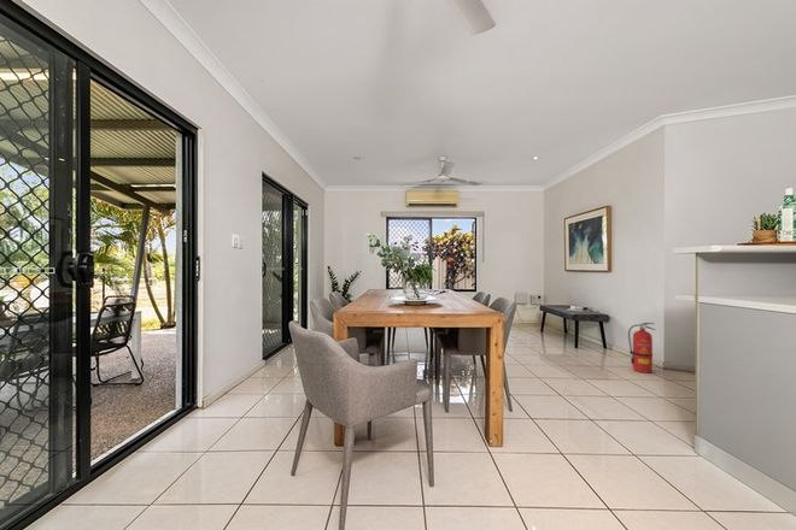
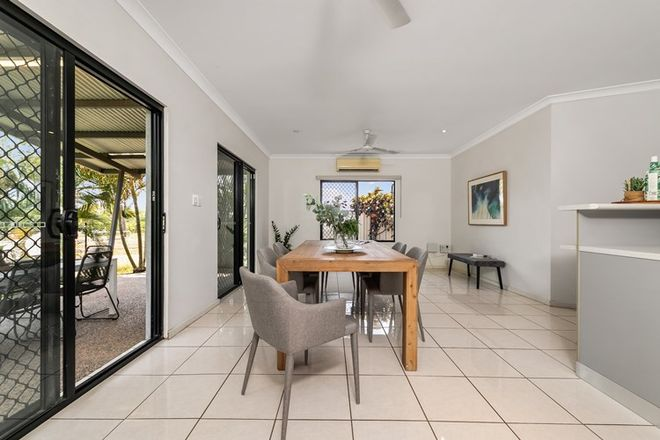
- fire extinguisher [627,322,656,375]
